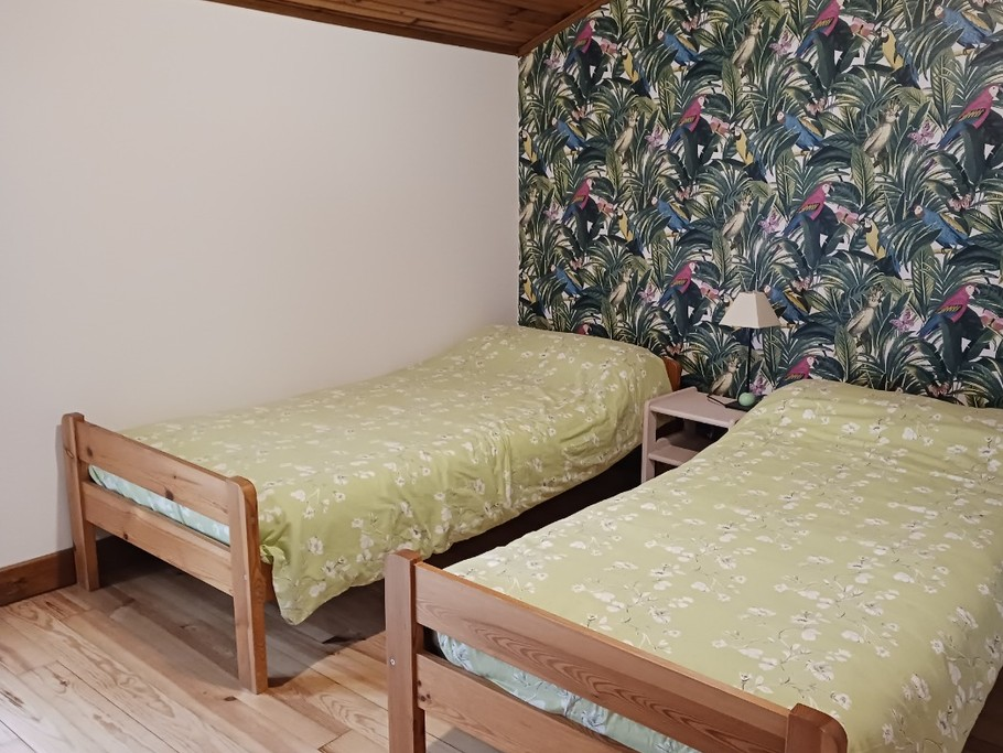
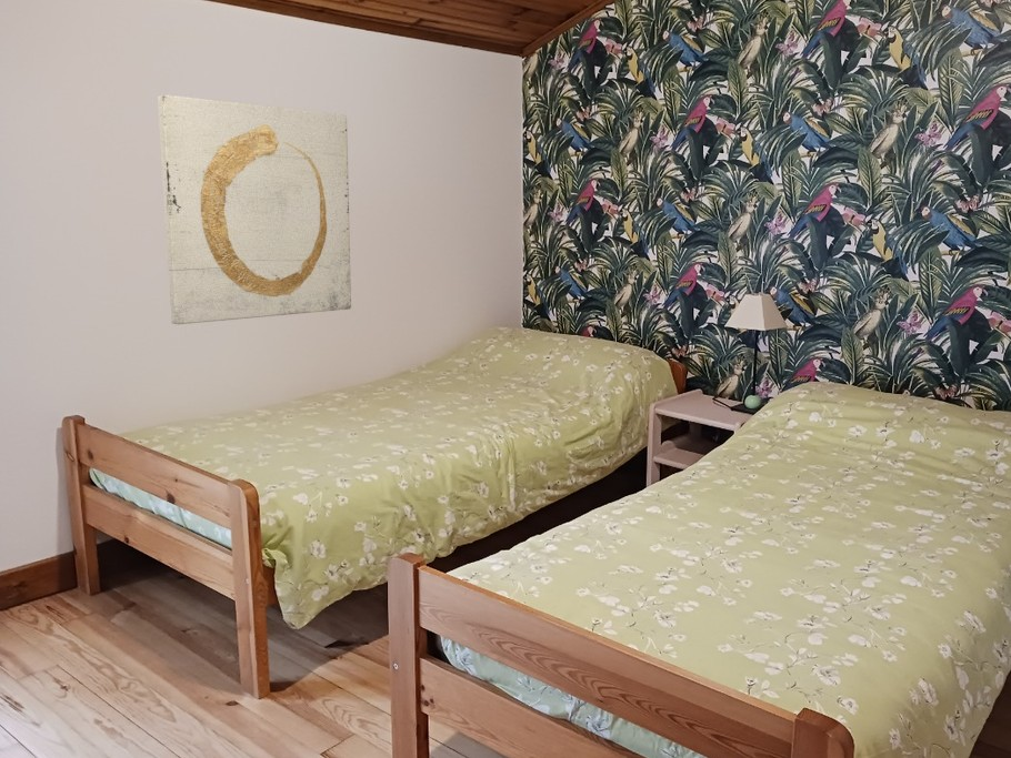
+ wall art [157,93,352,325]
